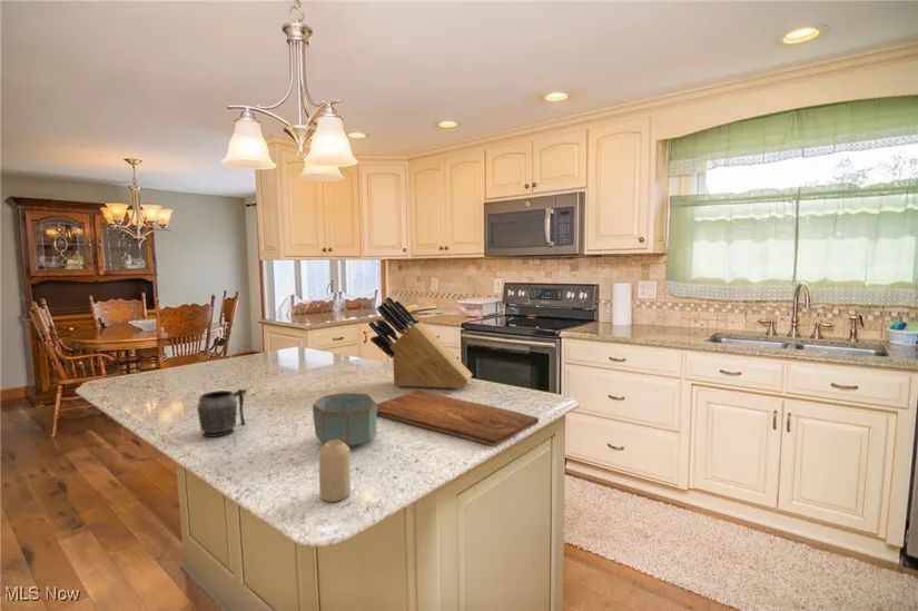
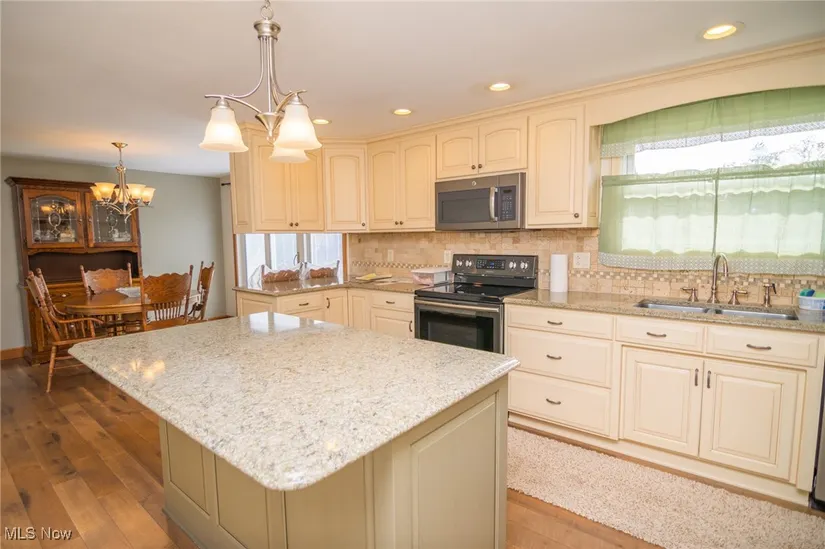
- candle [318,440,352,503]
- cutting board [376,390,540,446]
- knife block [367,296,474,390]
- bowl [312,392,378,447]
- mug [196,387,247,437]
